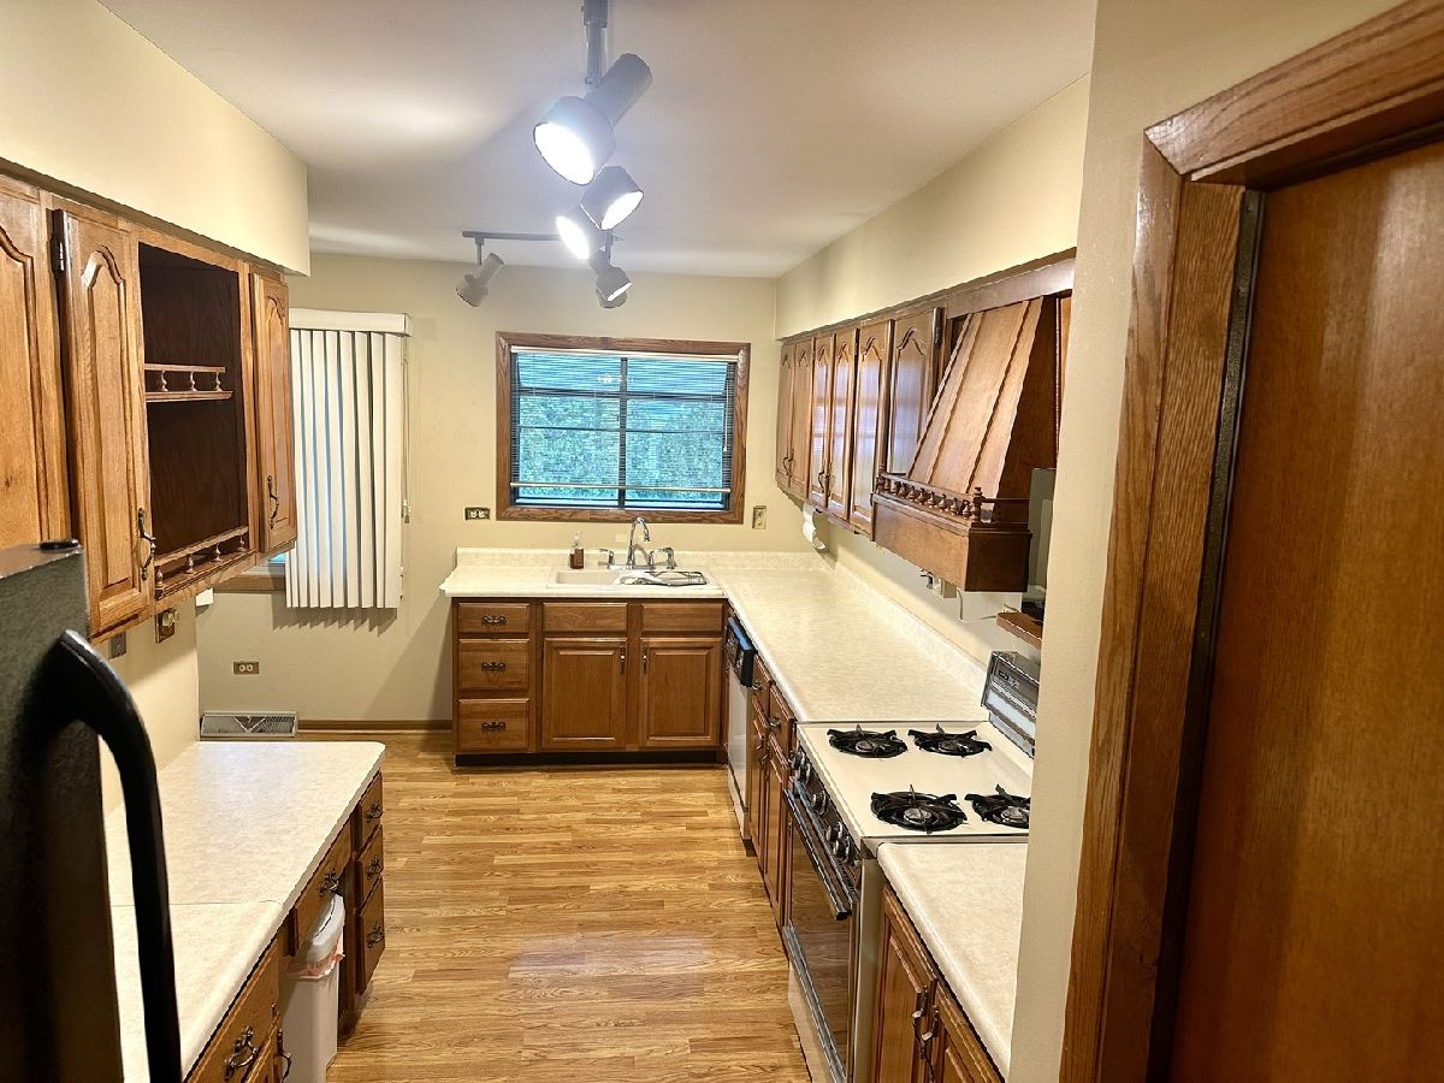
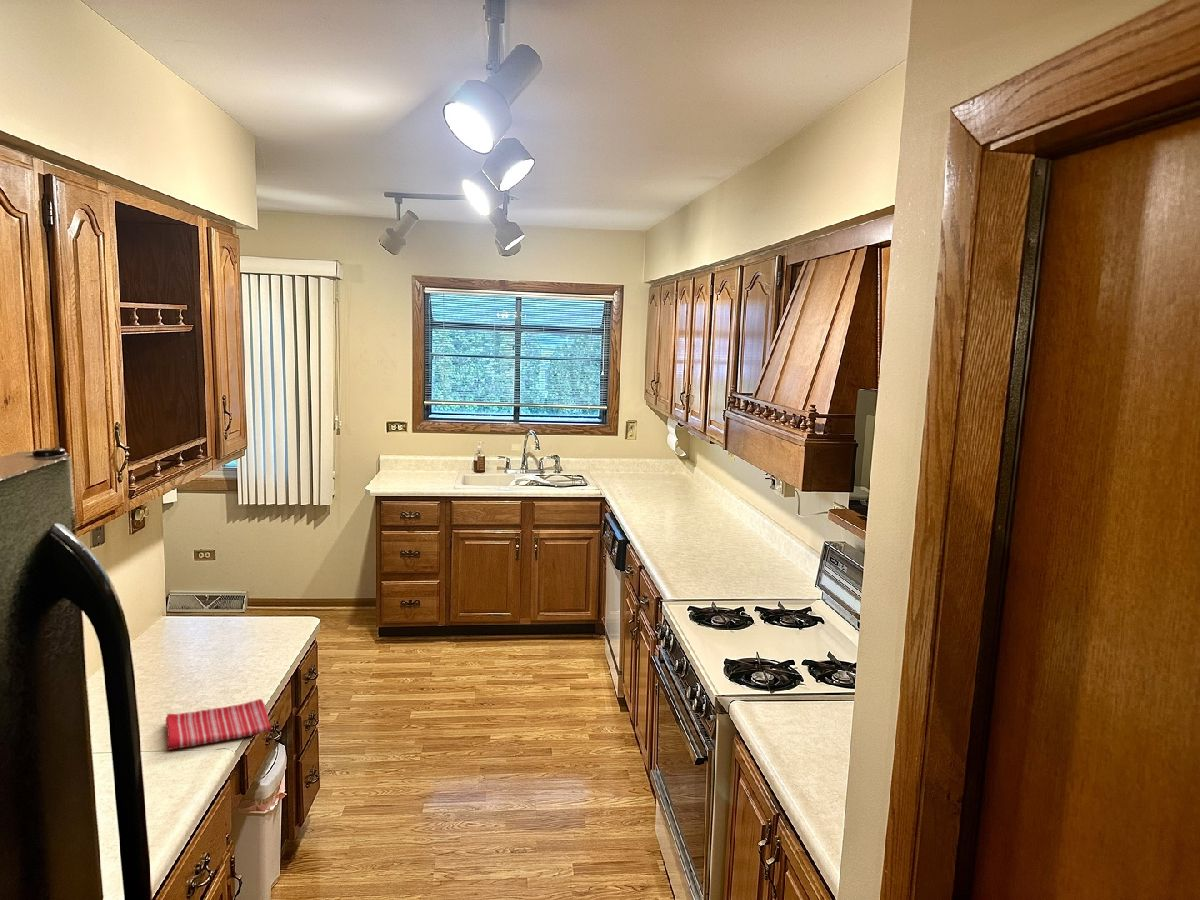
+ dish towel [165,698,273,751]
